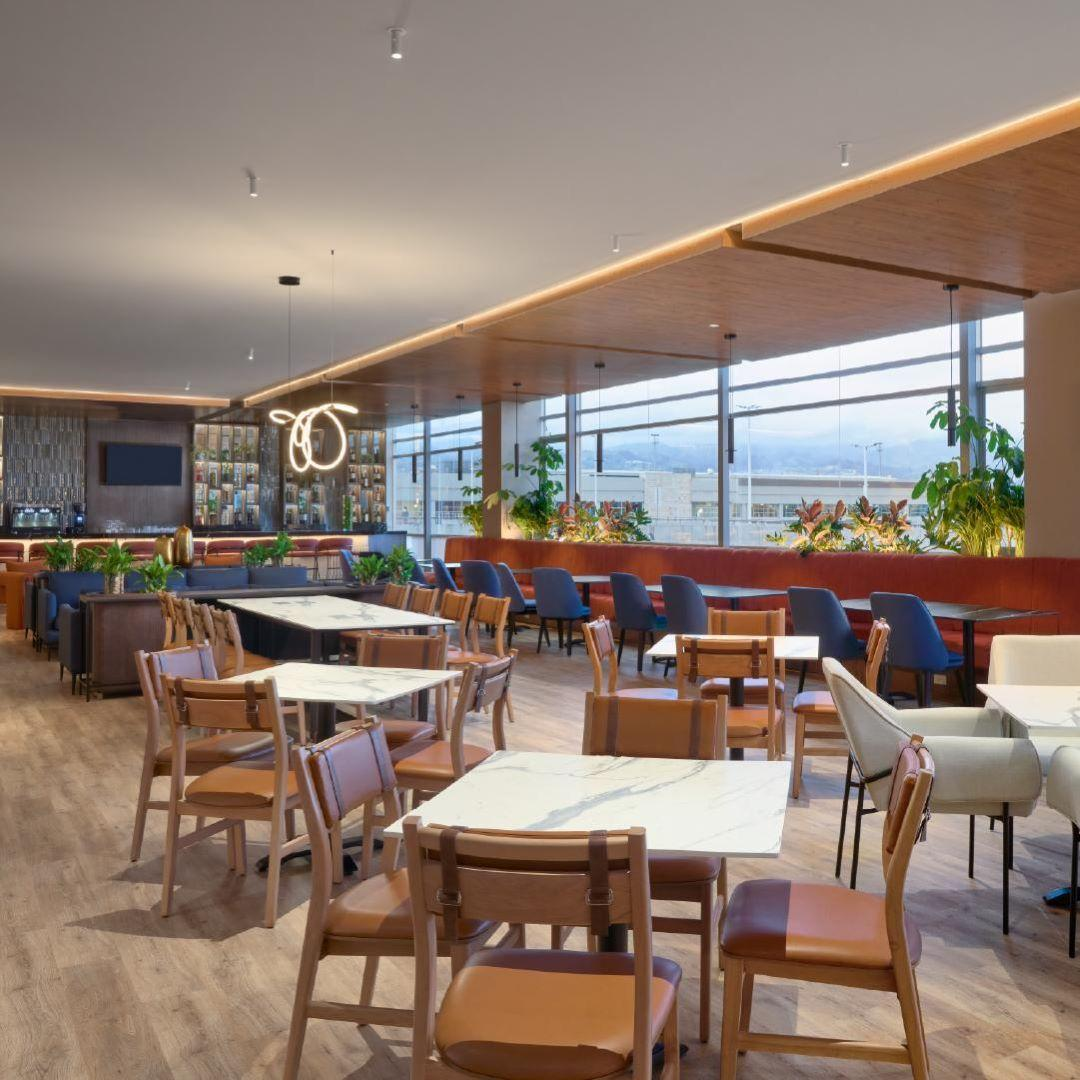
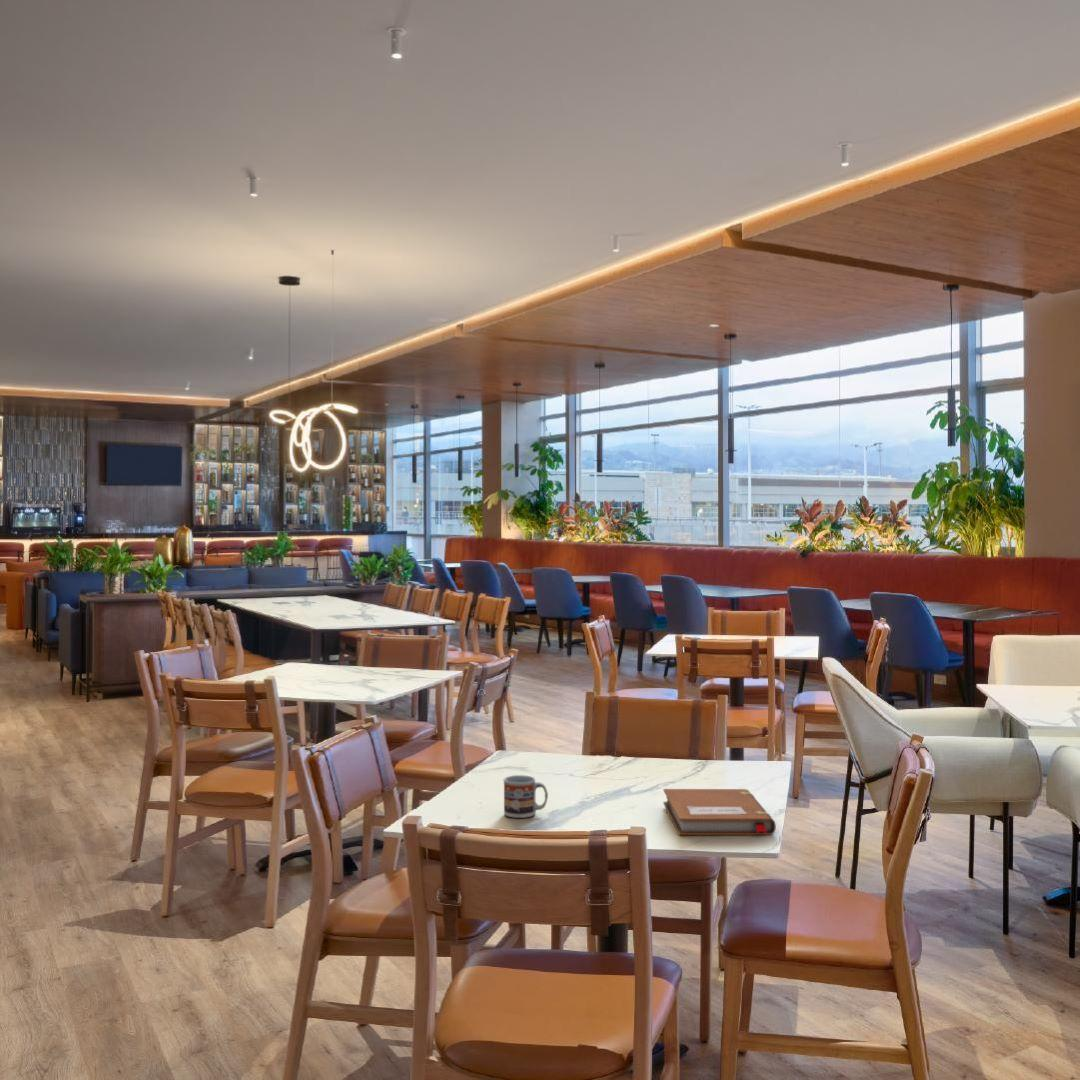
+ cup [503,774,549,819]
+ notebook [662,788,777,836]
